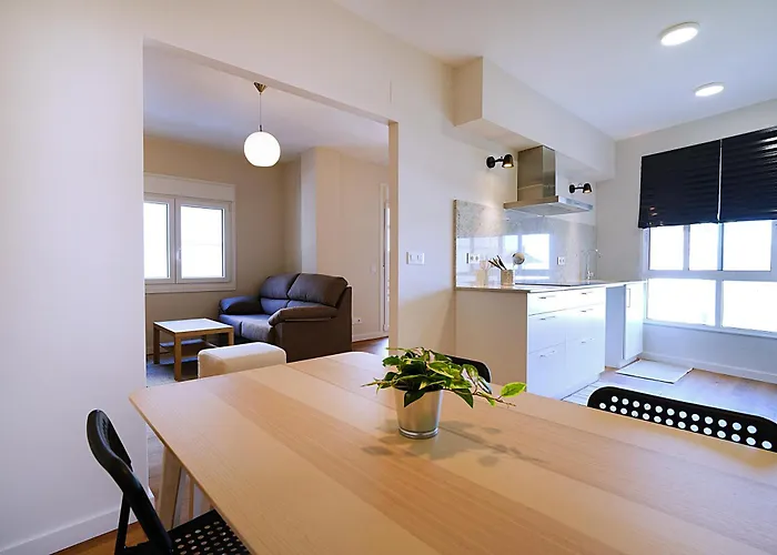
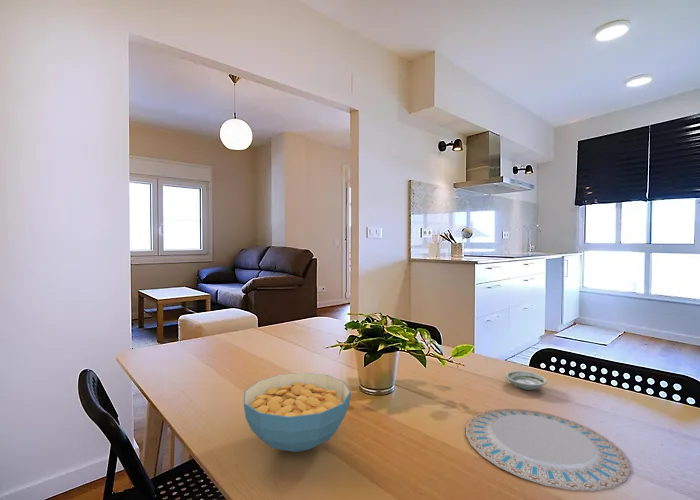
+ cereal bowl [243,372,352,453]
+ saucer [505,370,548,391]
+ chinaware [465,408,632,492]
